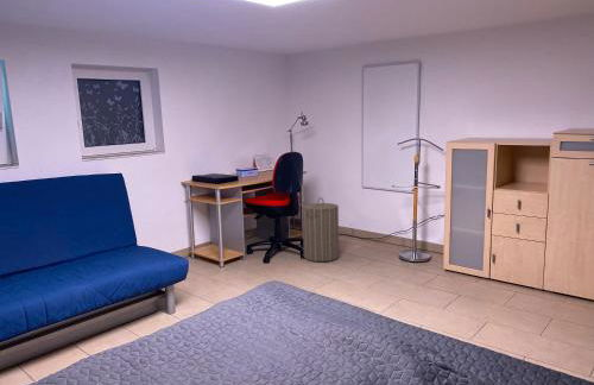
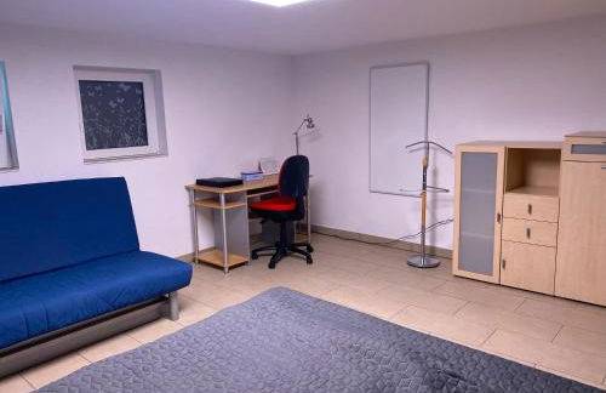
- laundry hamper [301,196,340,263]
